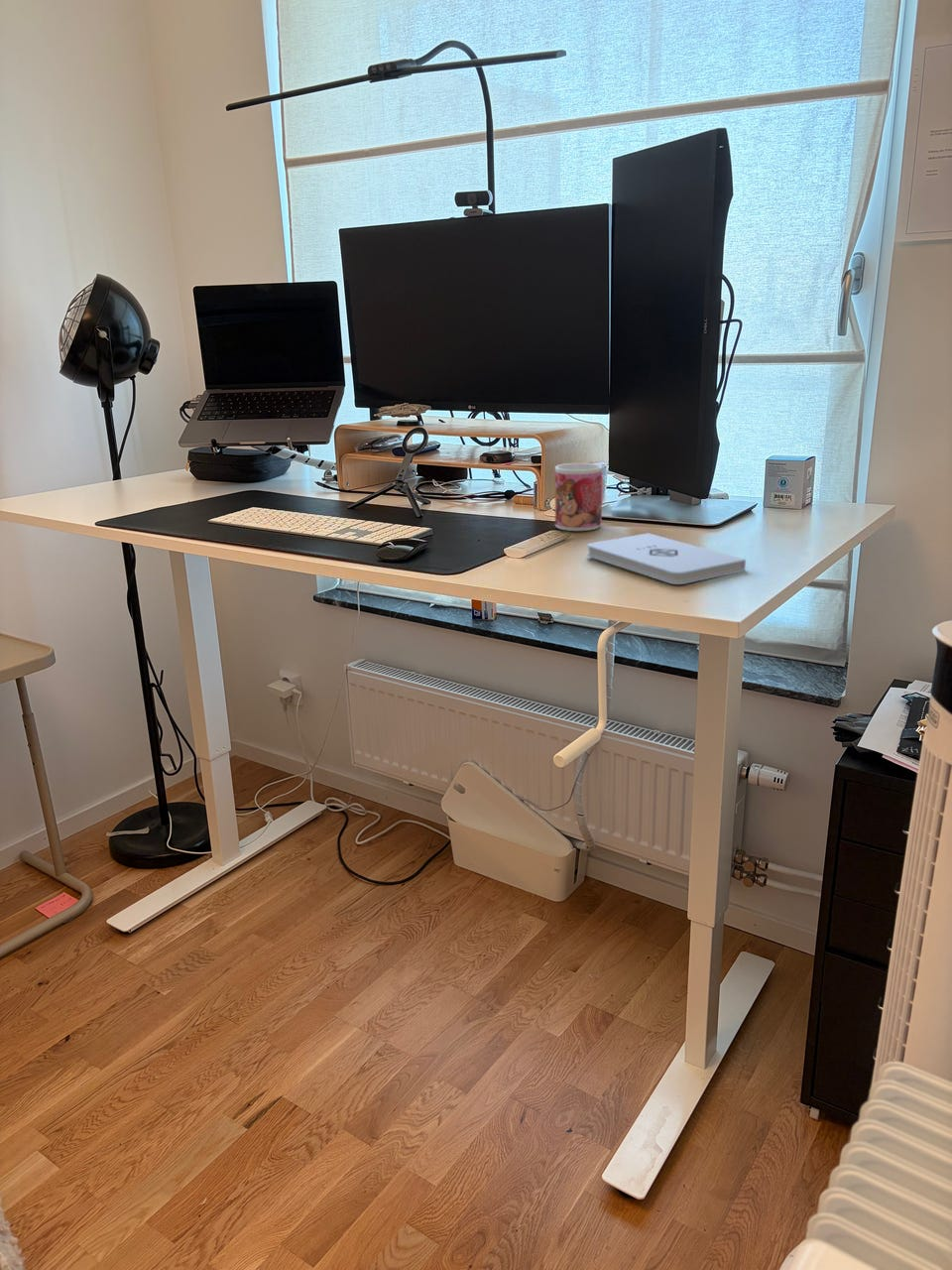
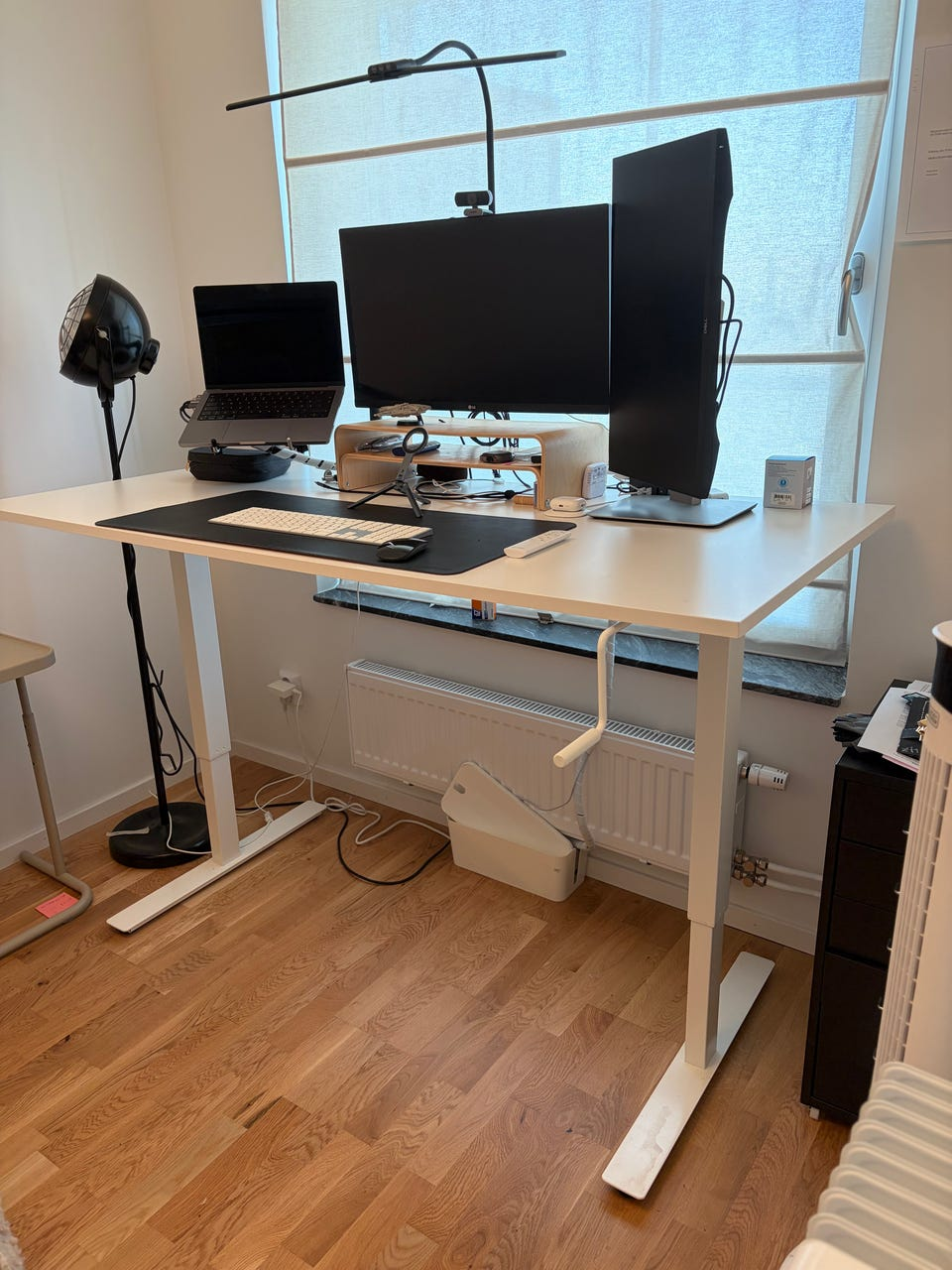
- mug [554,462,606,532]
- notepad [586,532,747,585]
